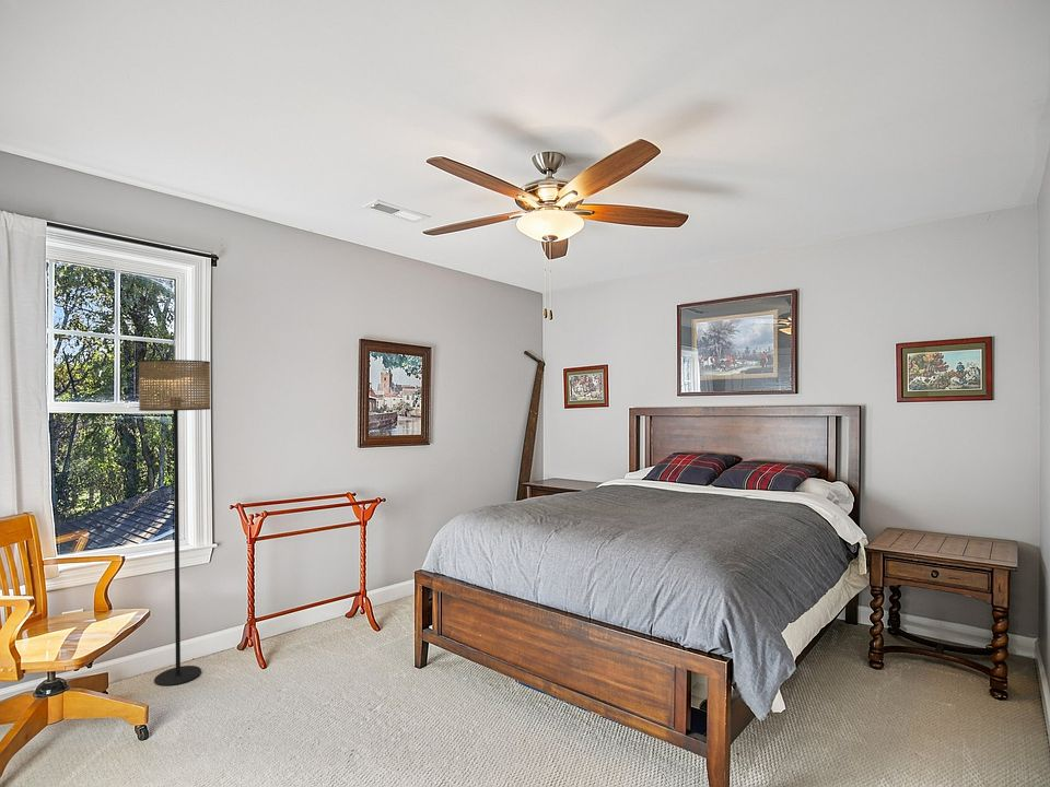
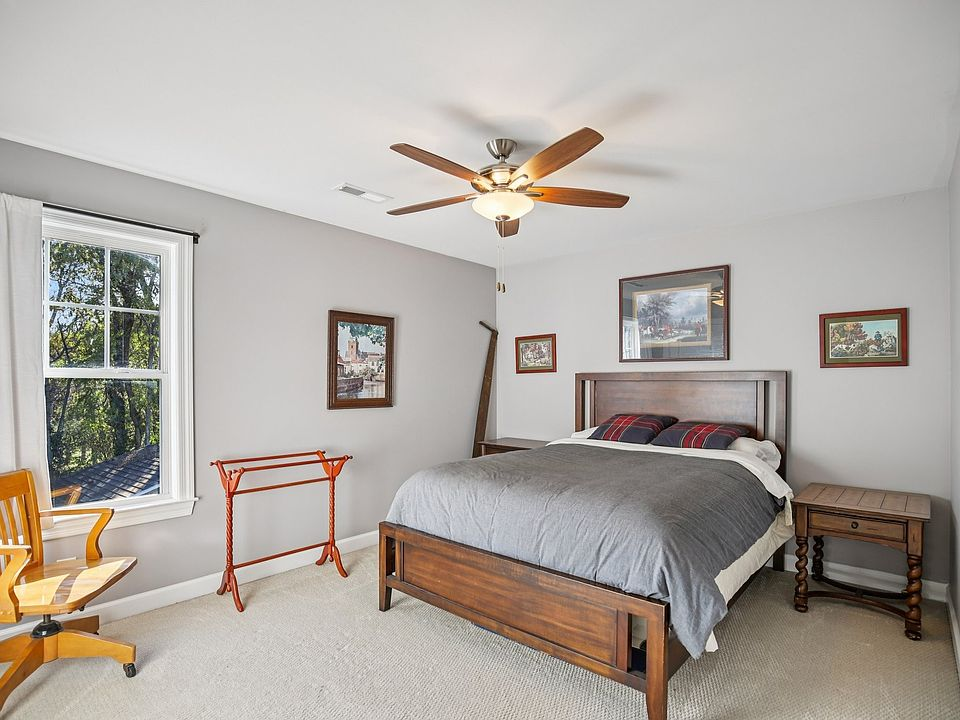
- floor lamp [138,359,211,688]
